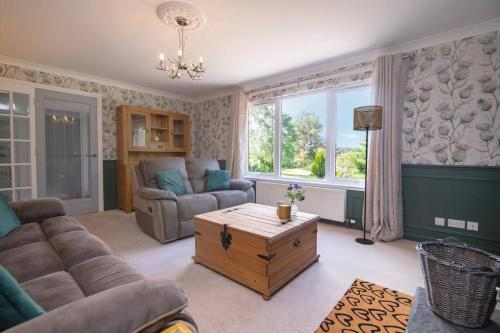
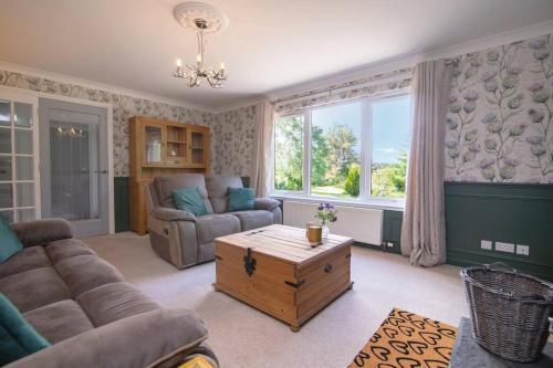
- floor lamp [352,105,384,245]
